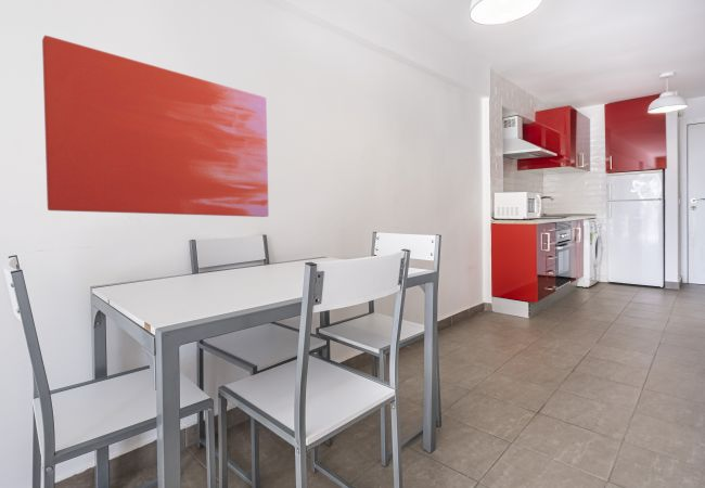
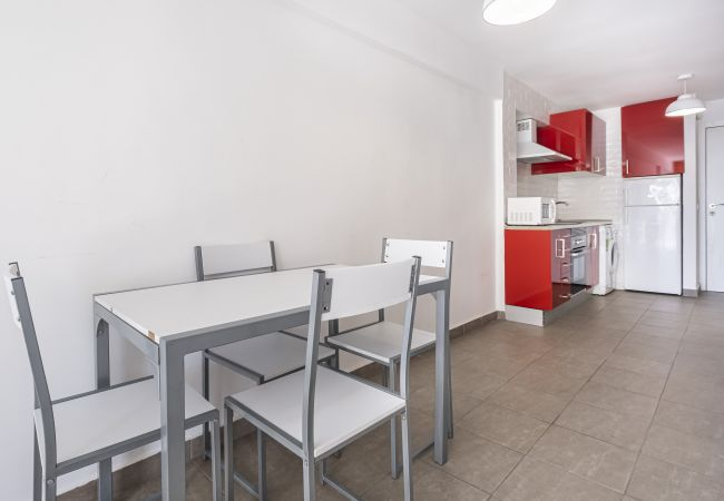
- wall art [41,35,270,218]
